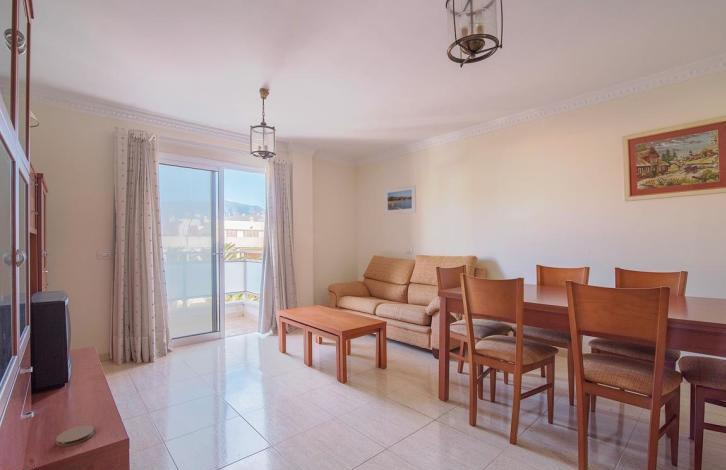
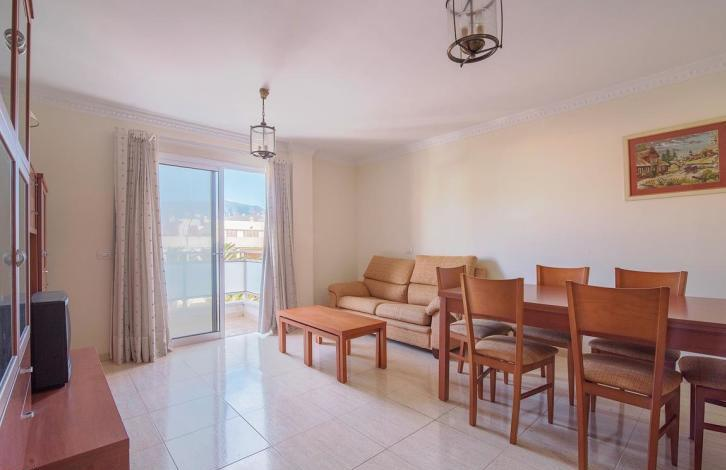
- coaster [55,424,95,447]
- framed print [383,184,417,216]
